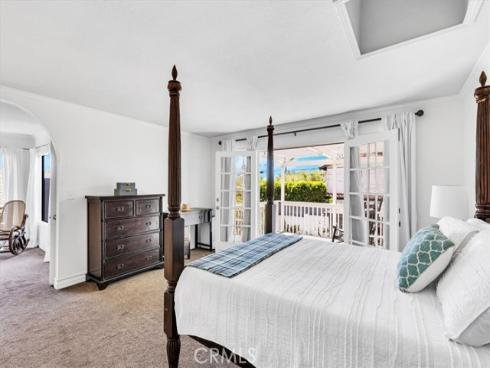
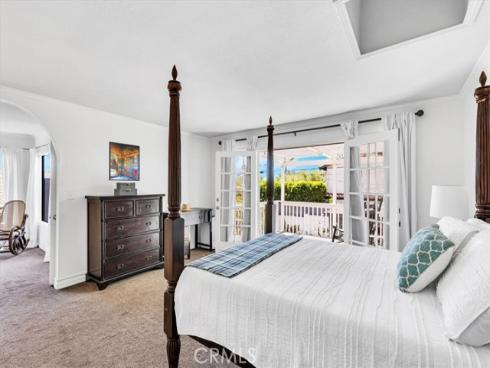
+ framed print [108,141,141,182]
